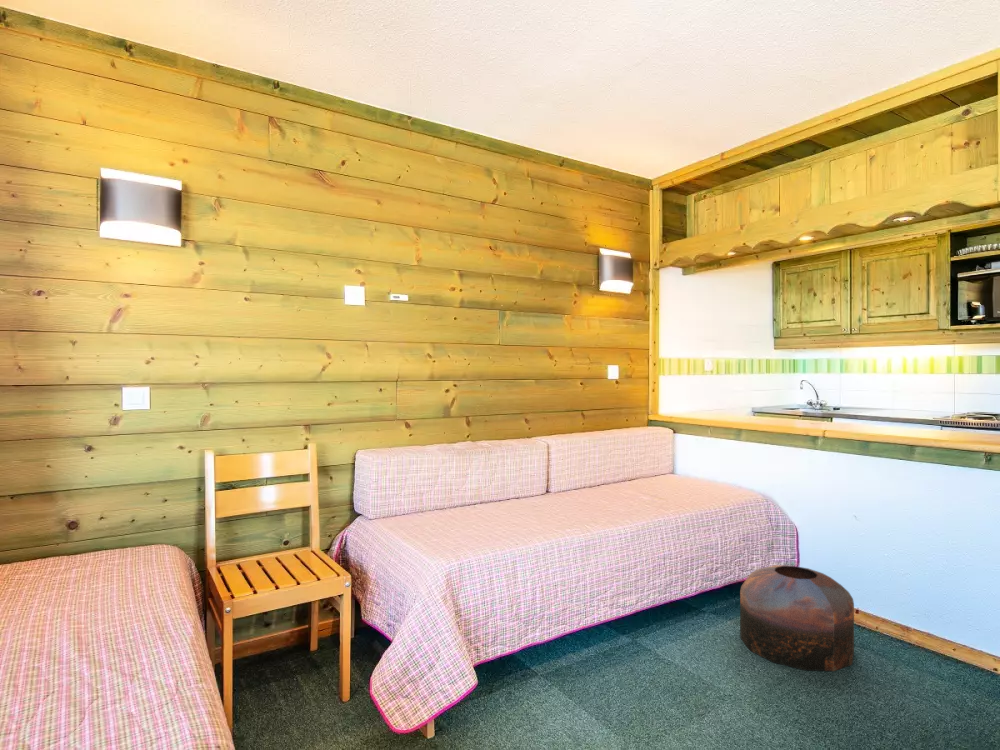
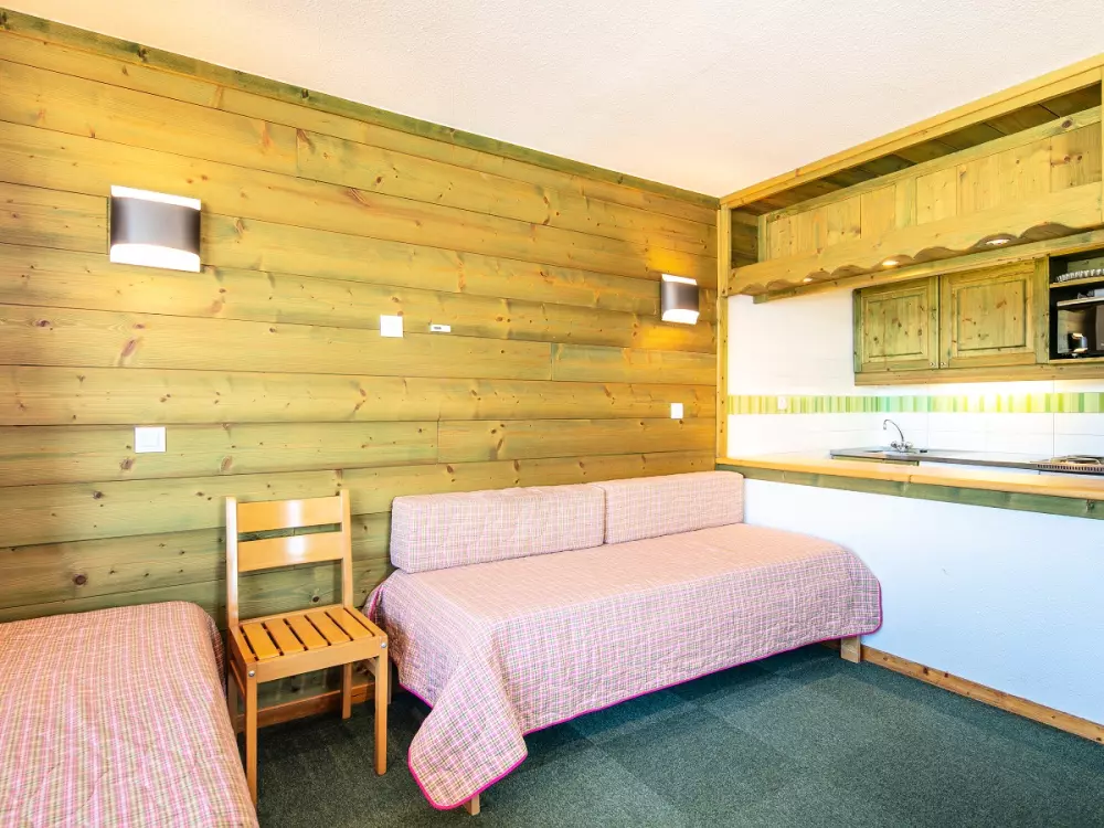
- pouf [739,564,855,672]
